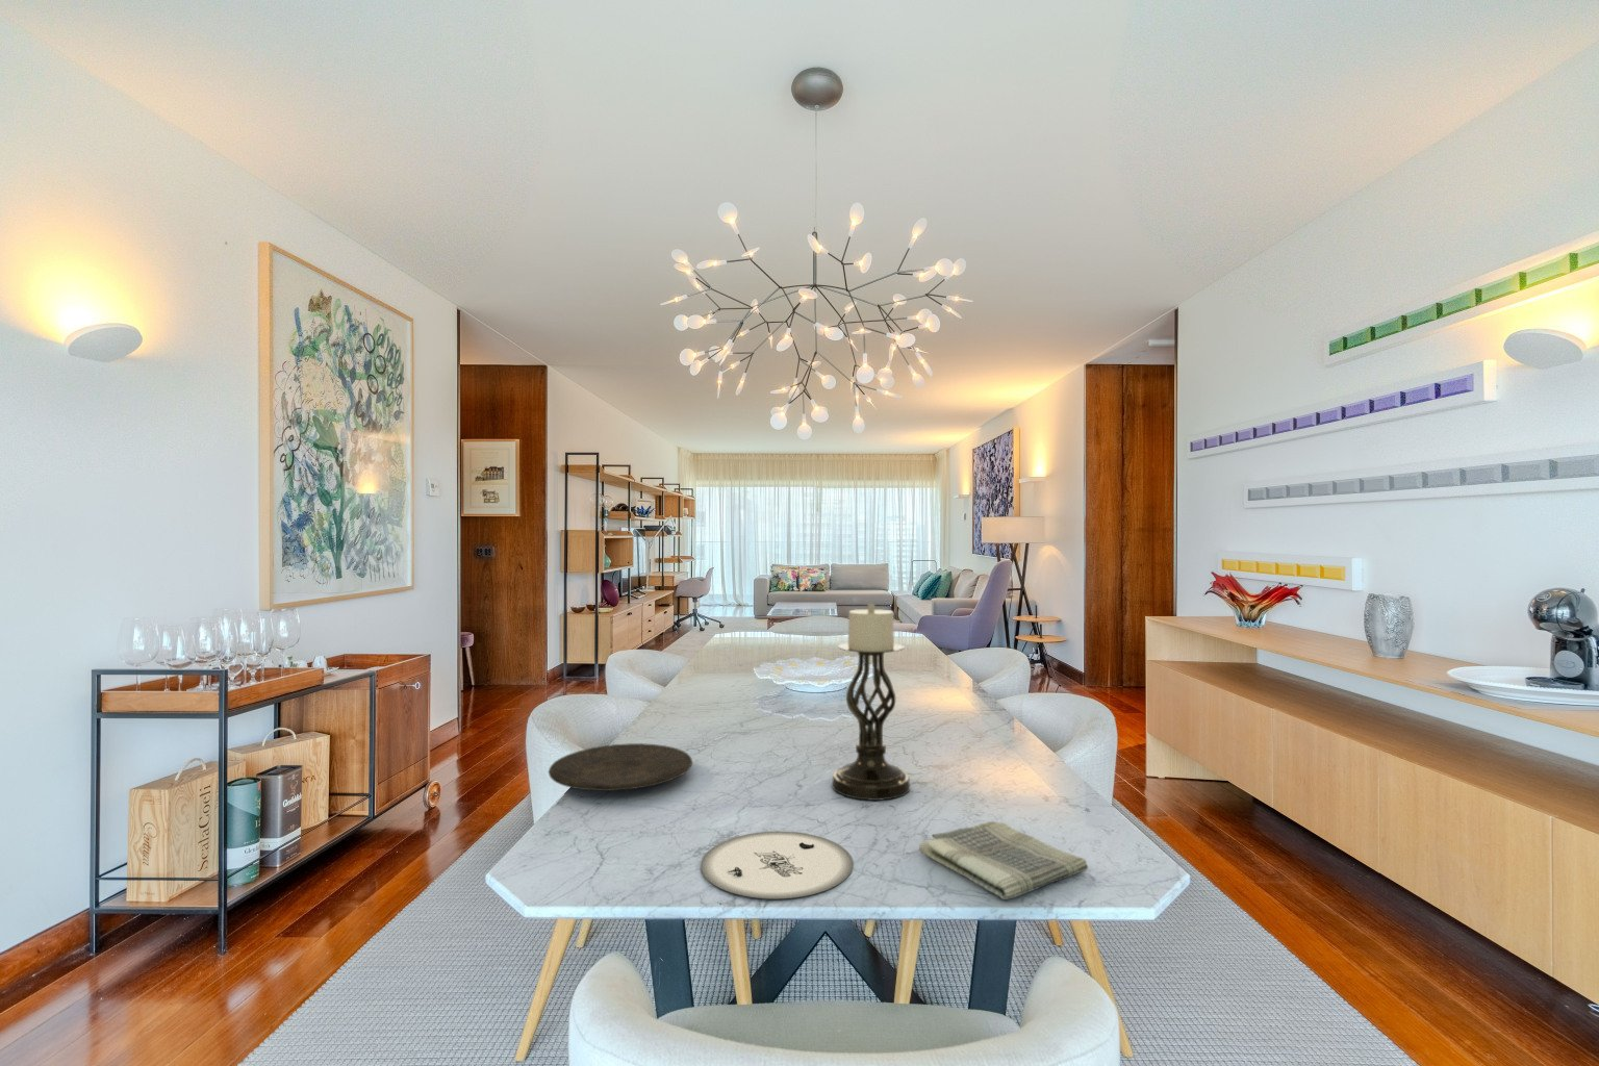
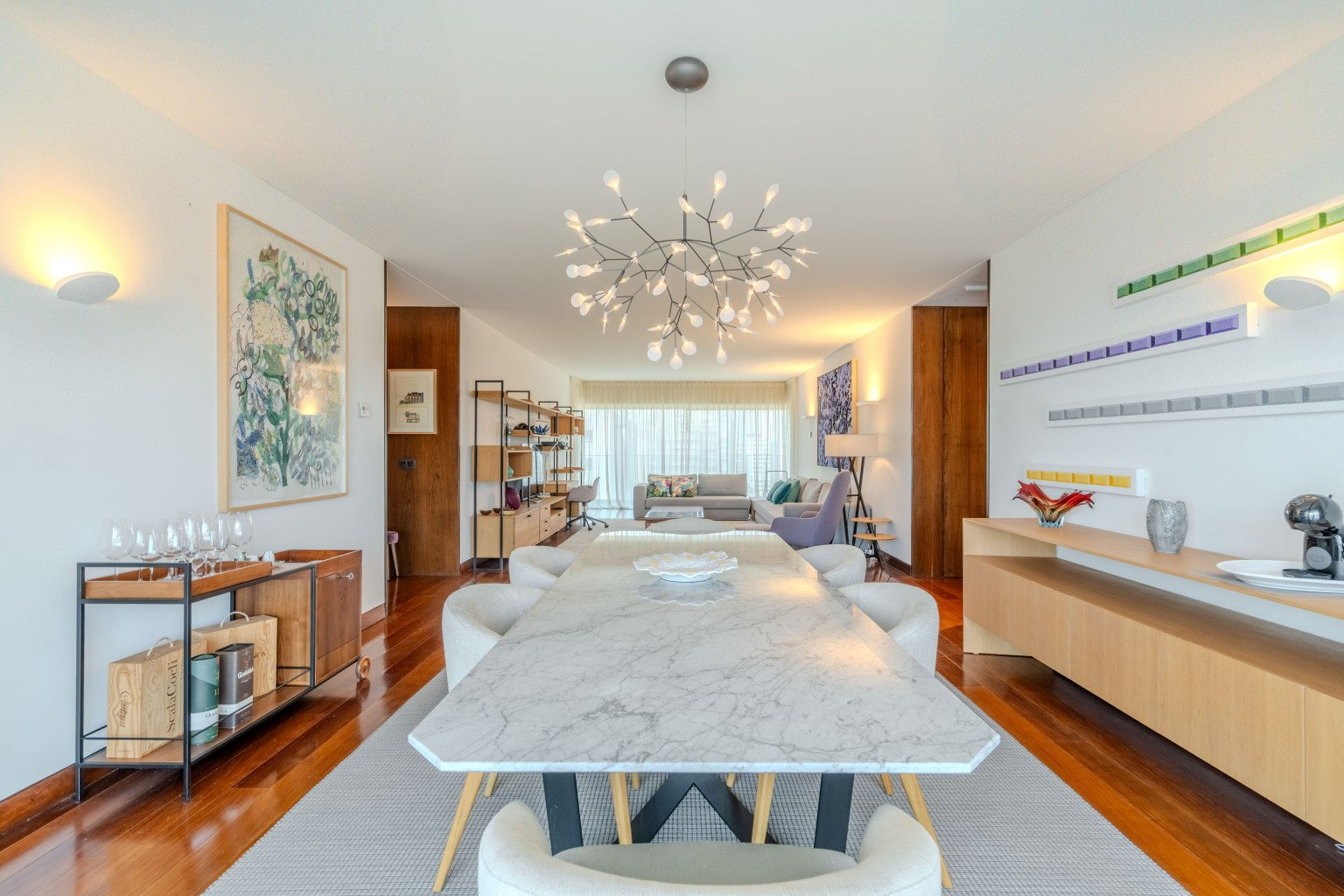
- dish towel [918,821,1089,901]
- plate [547,742,694,792]
- plate [700,830,854,899]
- candle holder [830,603,911,802]
